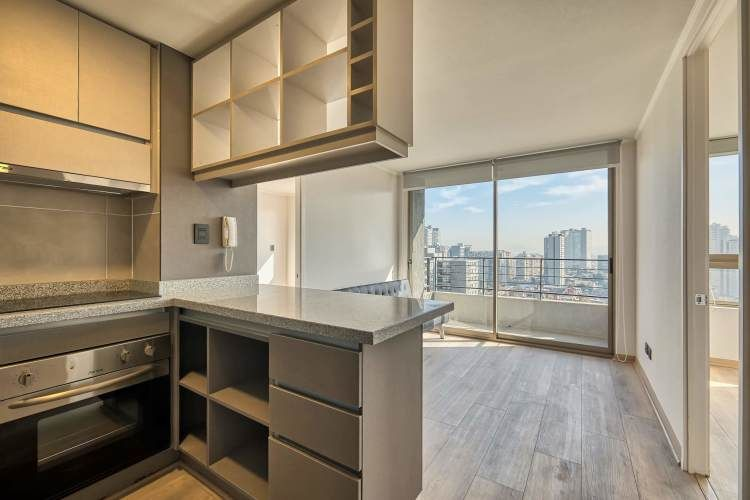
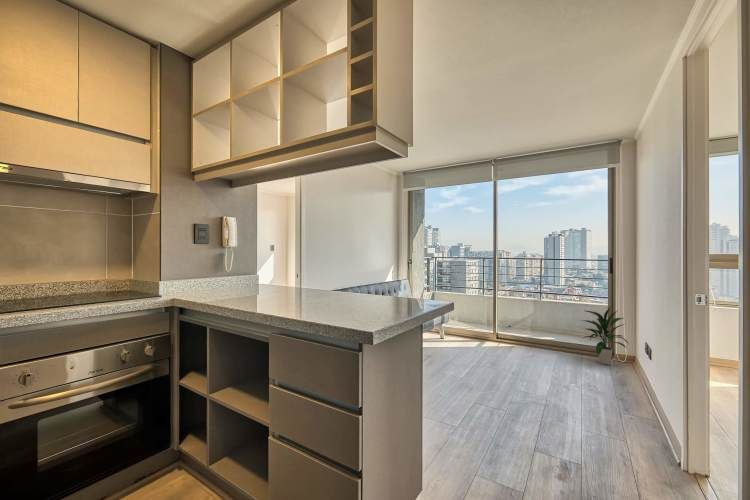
+ indoor plant [580,307,630,366]
